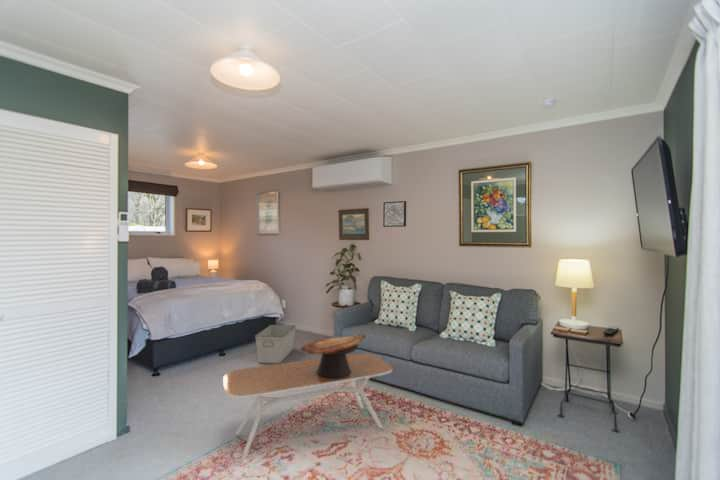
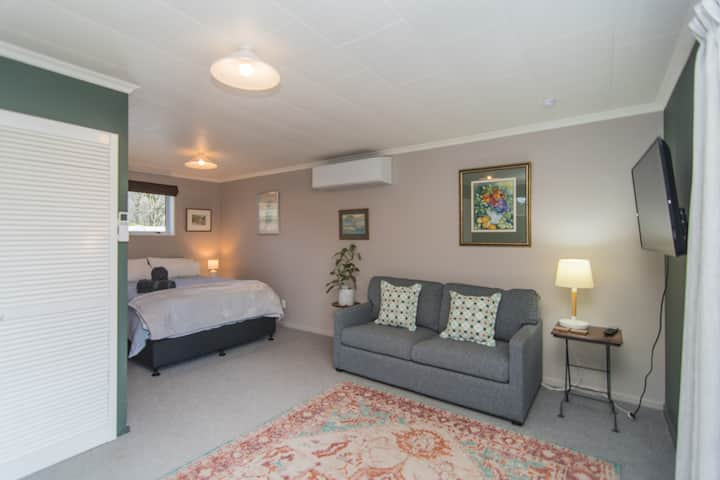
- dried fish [300,333,367,379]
- wall art [382,200,407,228]
- storage bin [254,324,297,364]
- coffee table [222,352,393,462]
